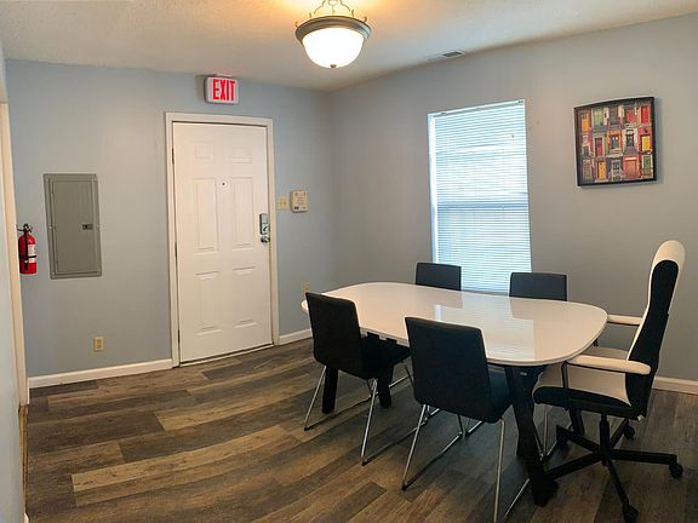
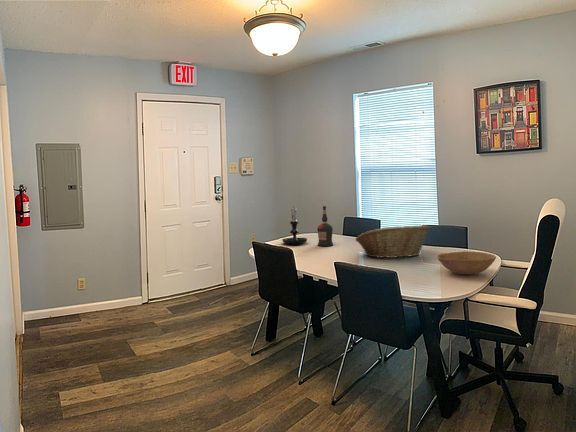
+ liquor bottle [316,205,334,247]
+ candle holder [281,207,308,245]
+ fruit basket [354,224,432,259]
+ bowl [436,250,497,275]
